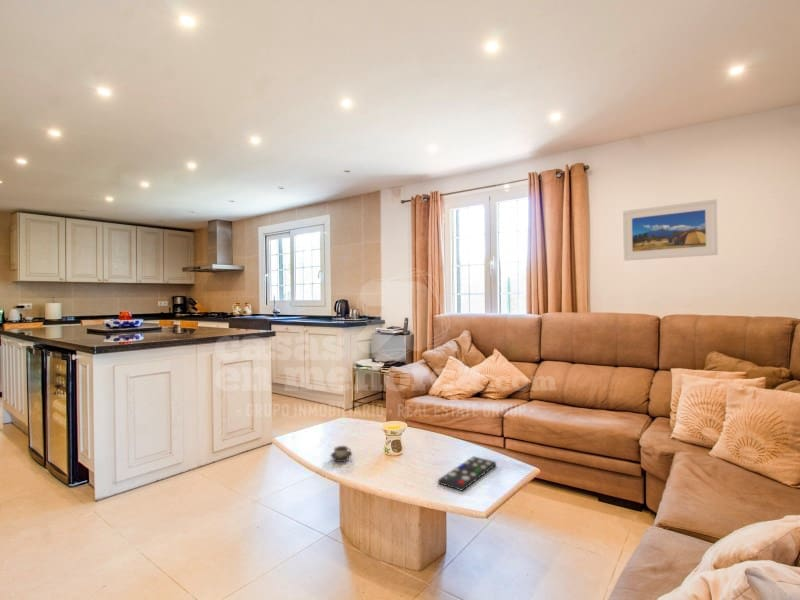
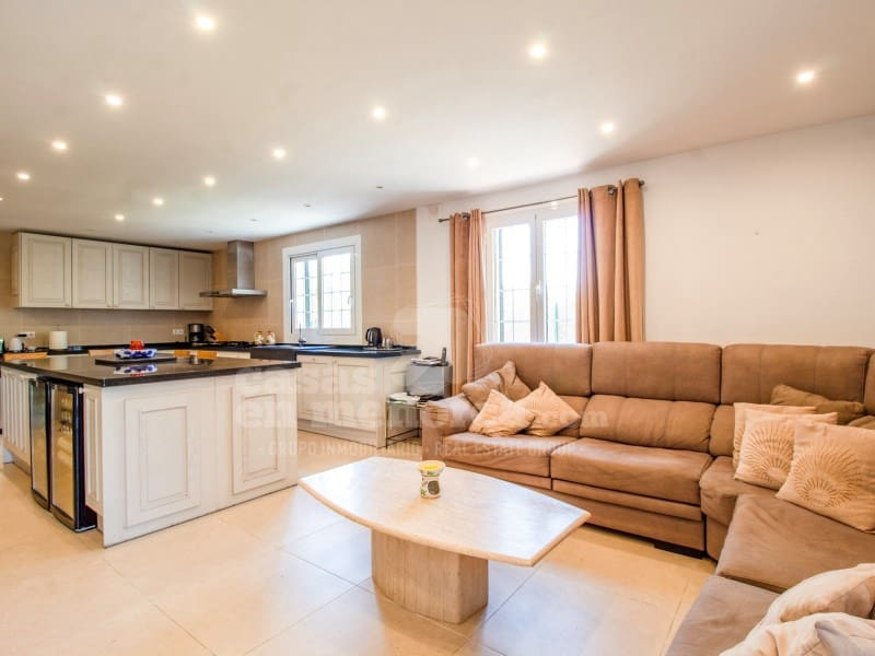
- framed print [621,198,719,262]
- cup [330,445,353,463]
- remote control [437,455,497,492]
